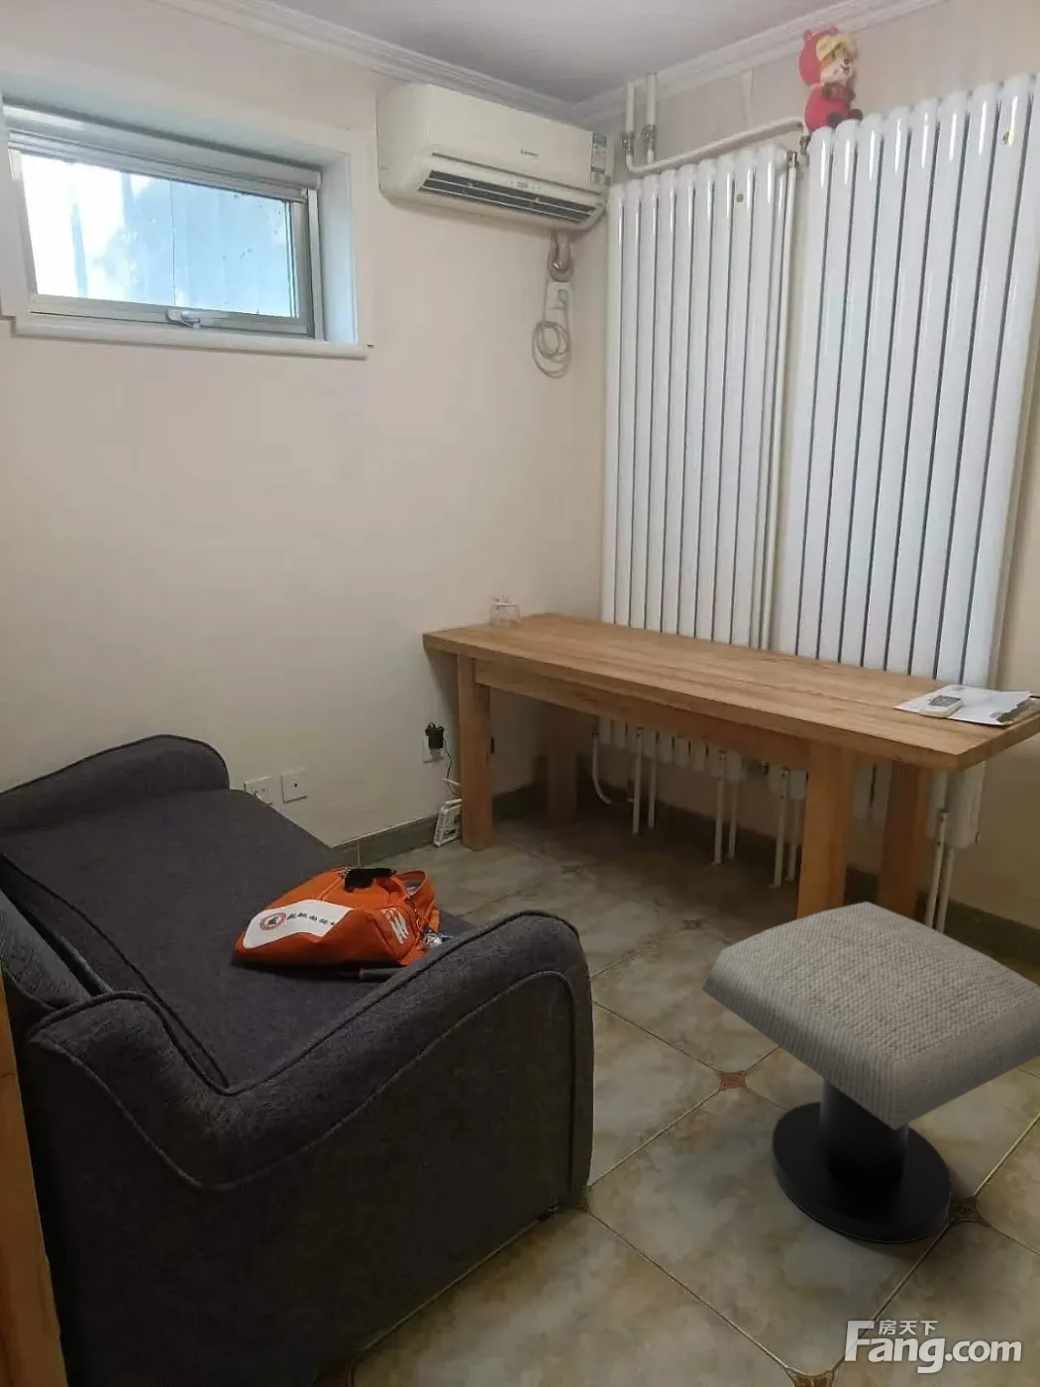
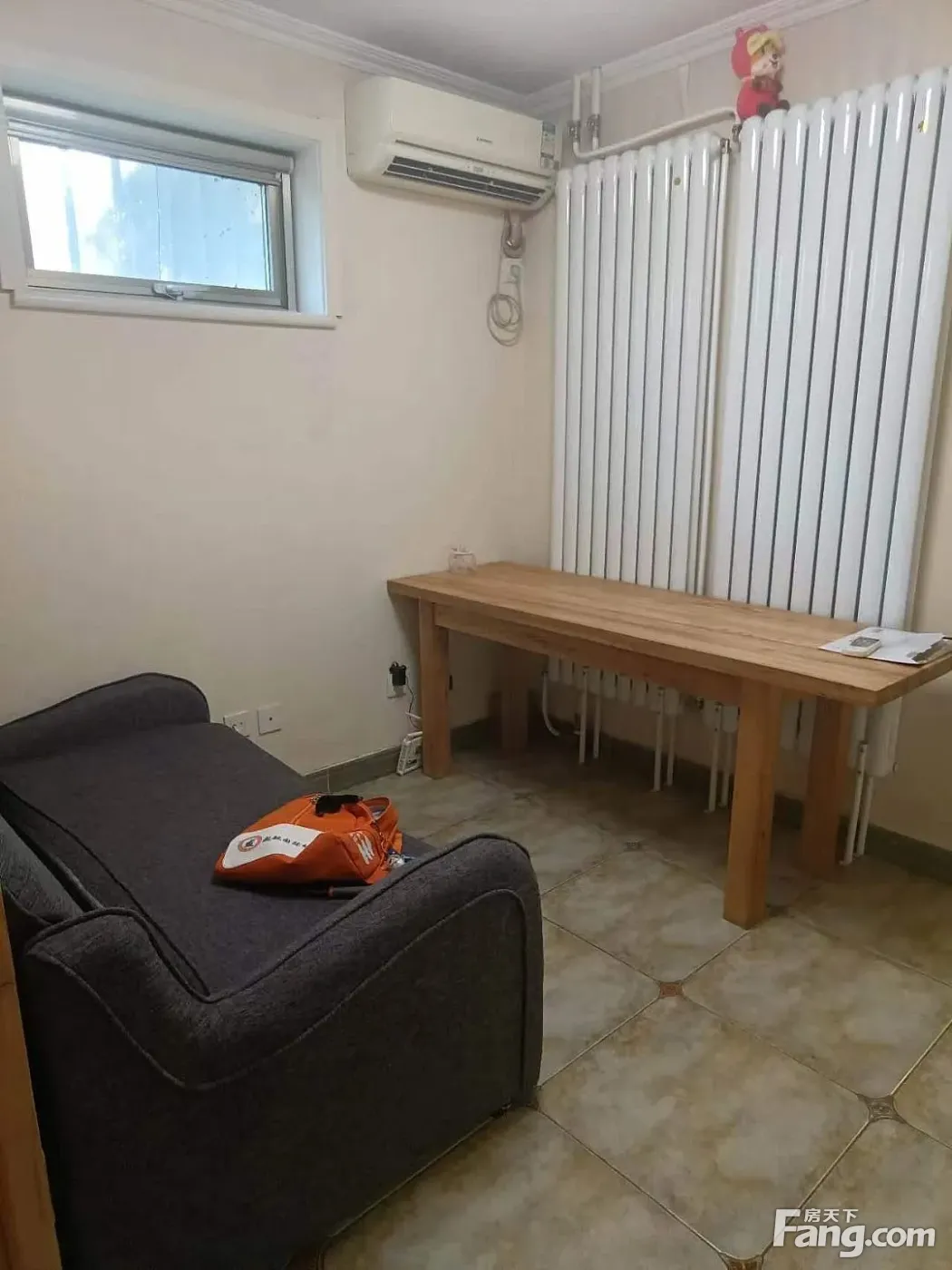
- stool [700,901,1040,1244]
